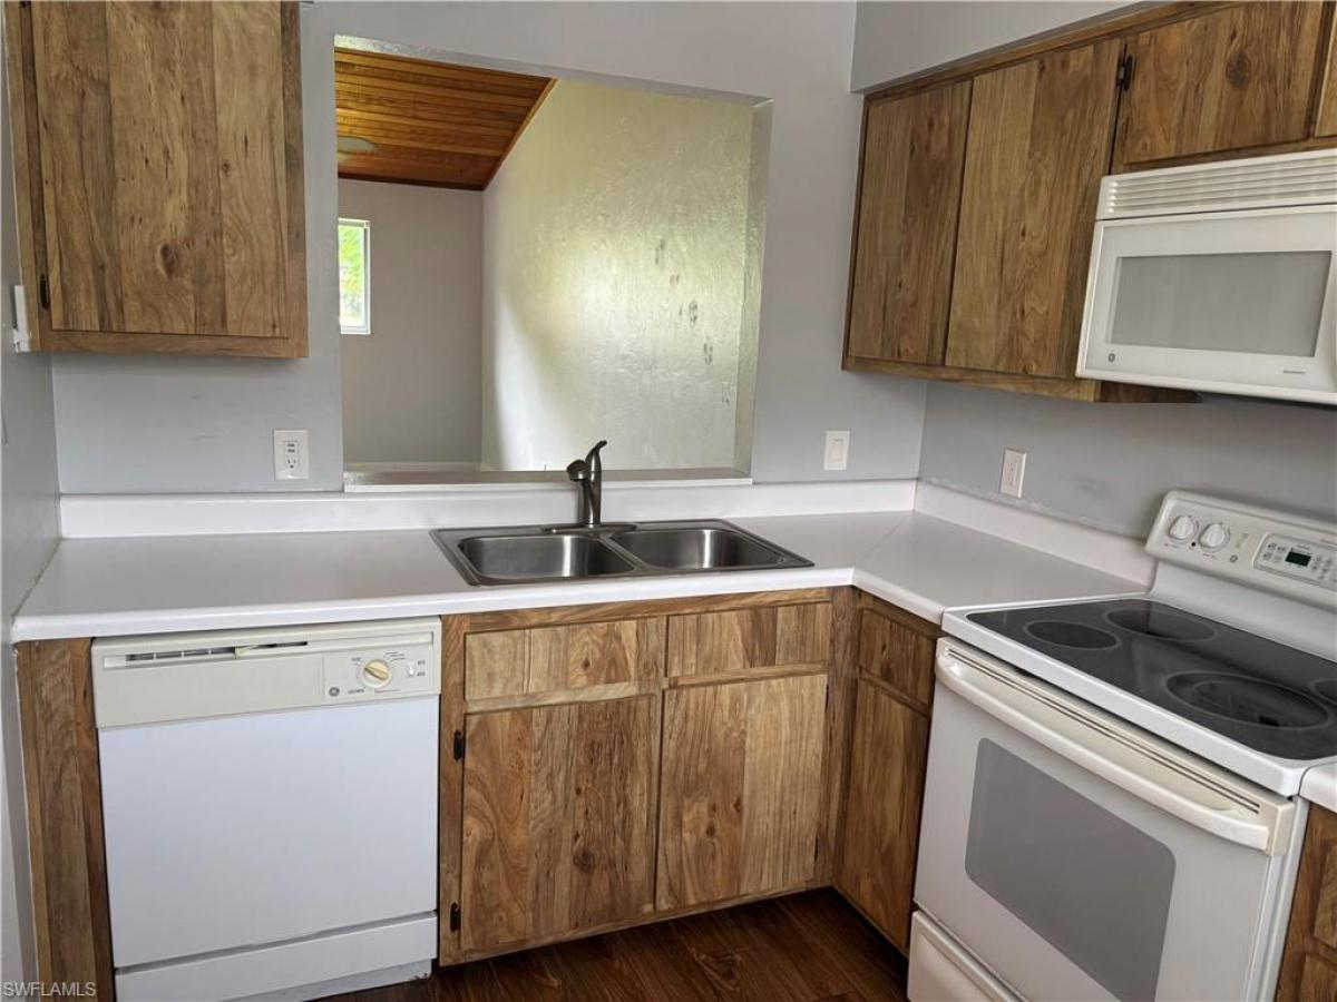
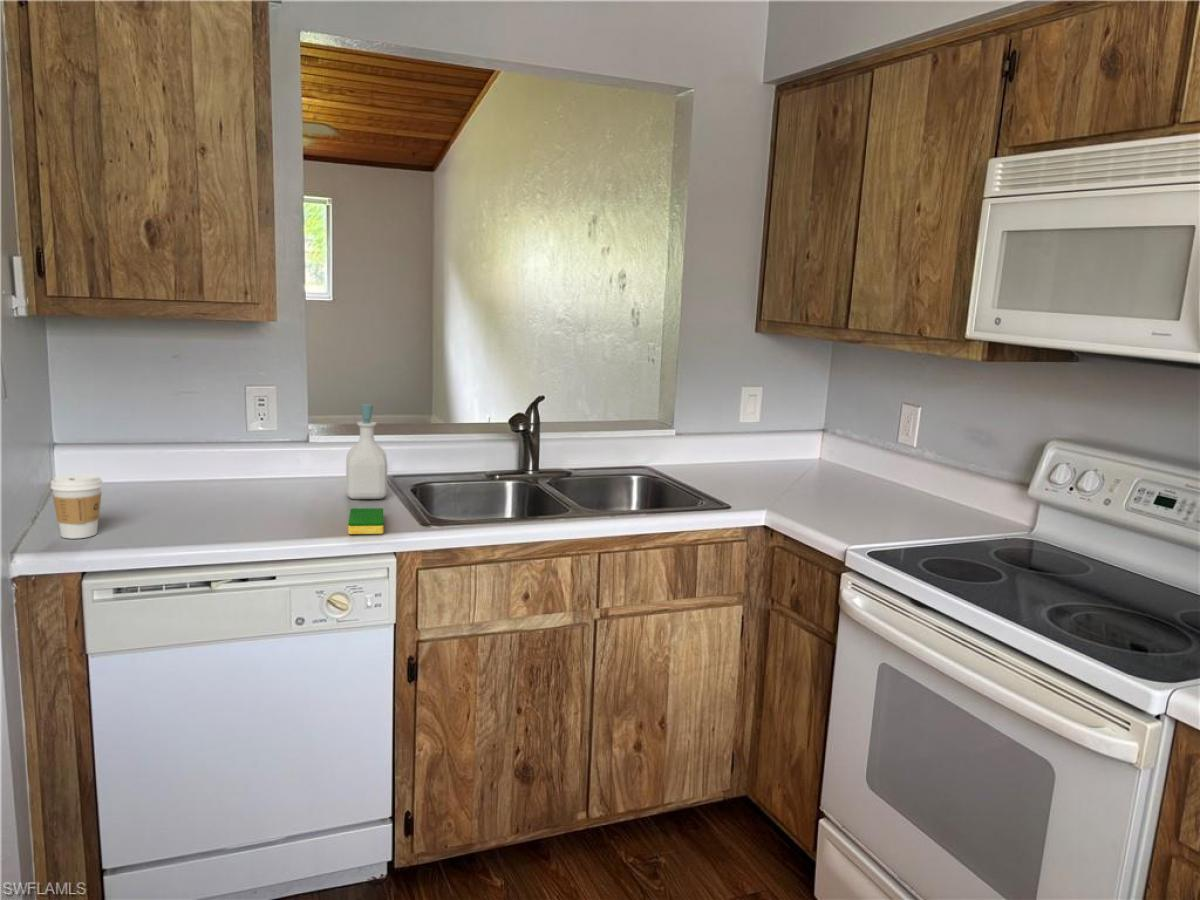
+ coffee cup [50,473,104,540]
+ dish sponge [347,507,384,535]
+ soap bottle [345,403,388,500]
